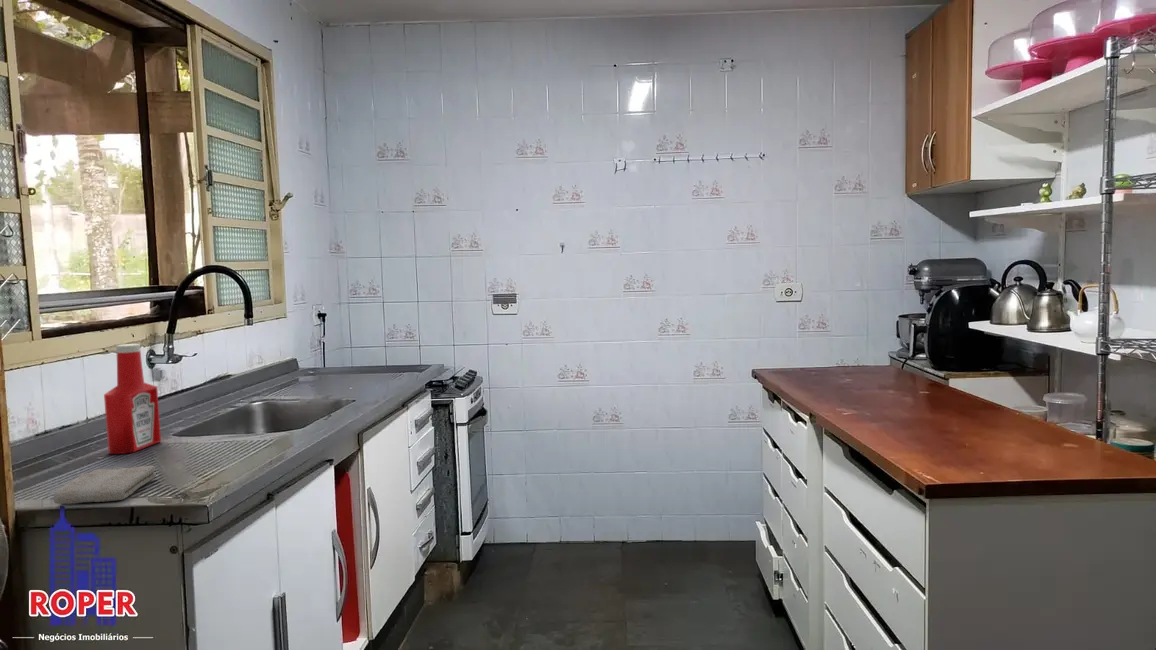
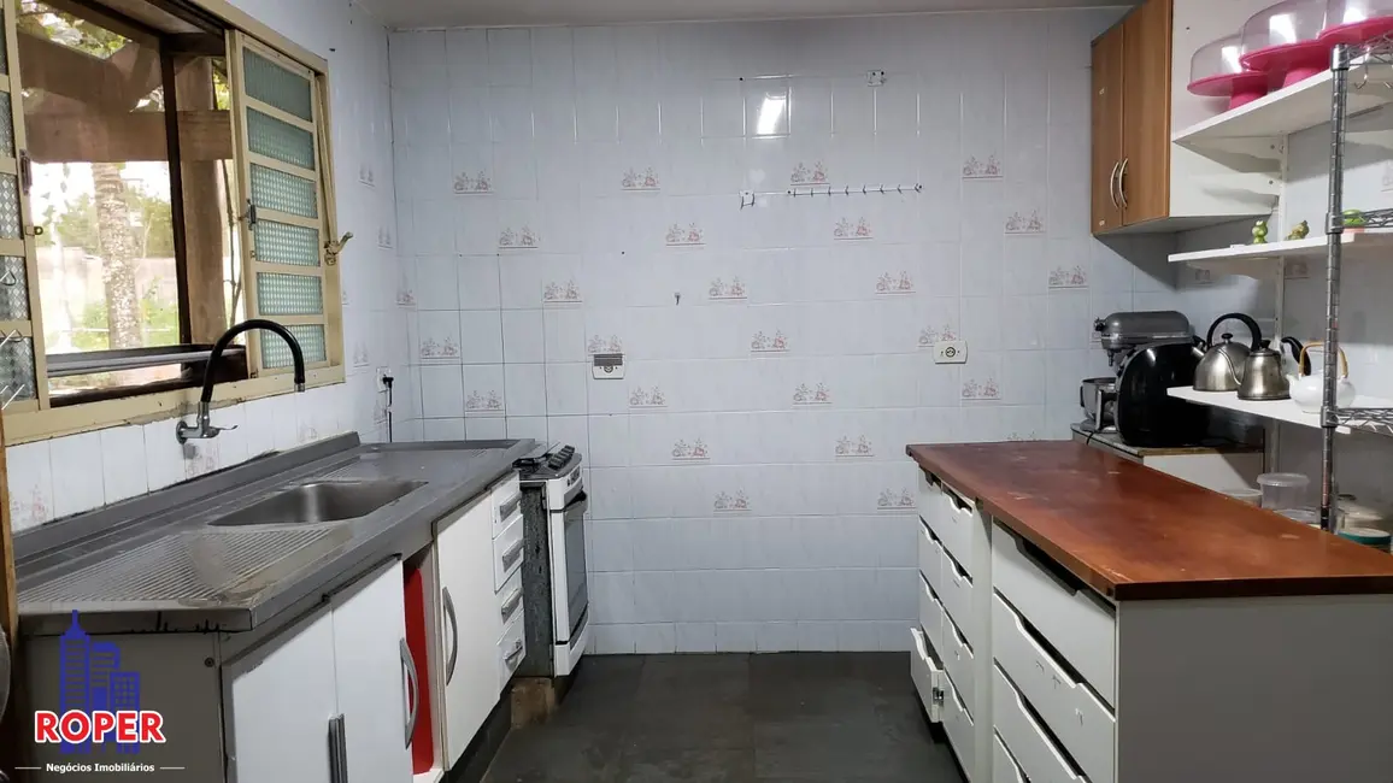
- soap bottle [103,343,162,455]
- washcloth [53,465,157,505]
